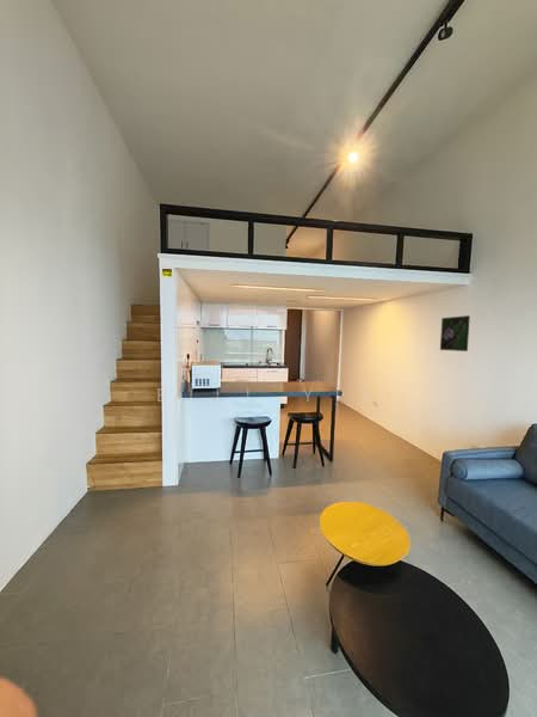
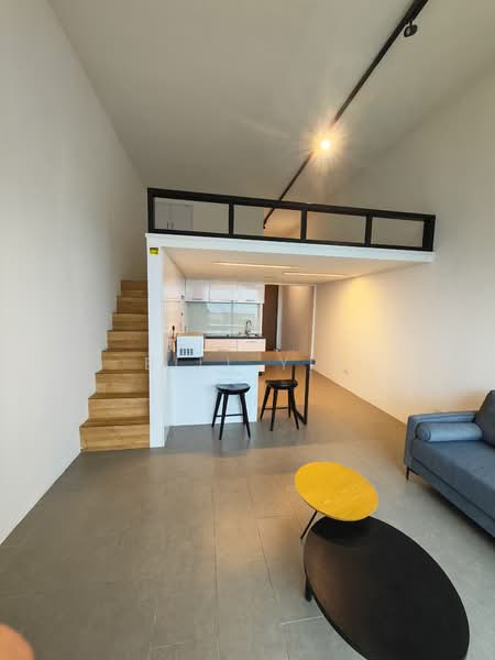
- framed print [439,314,471,353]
